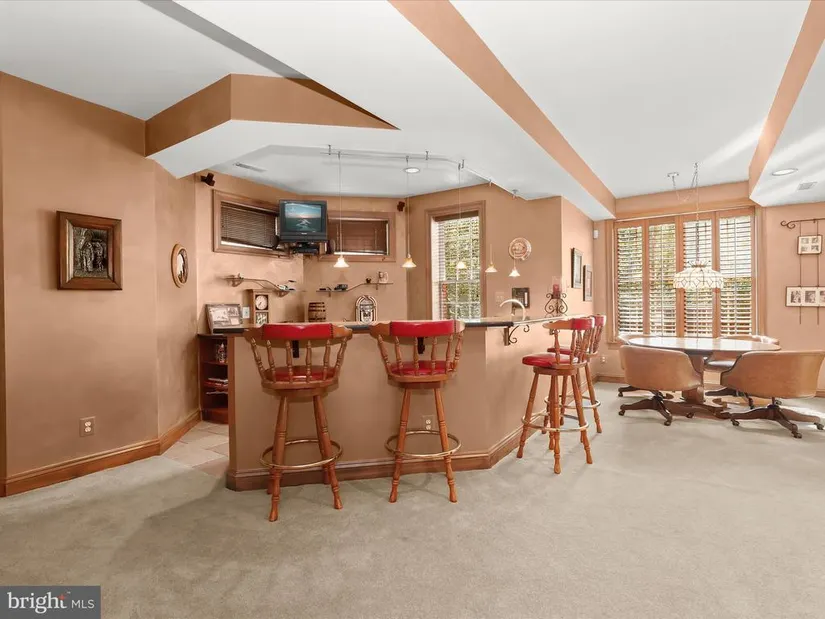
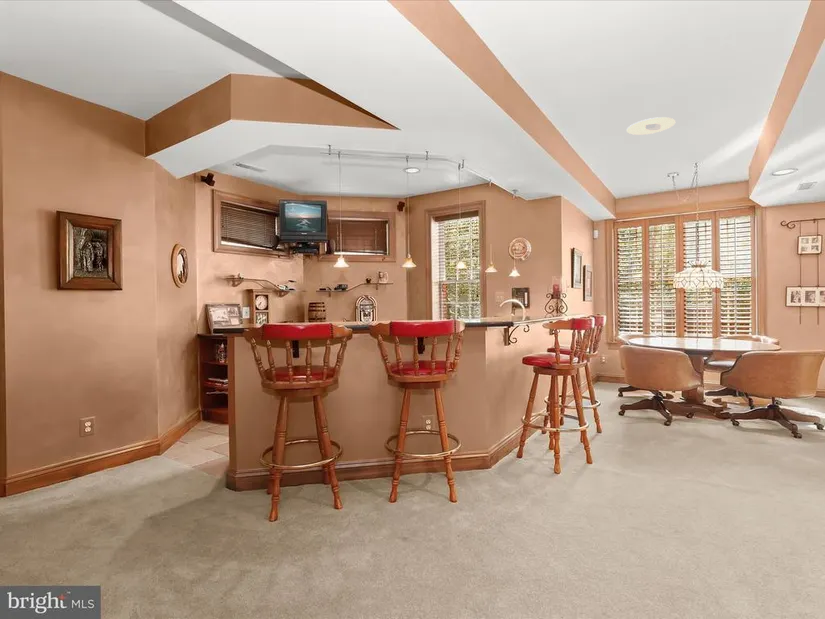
+ recessed light [626,116,677,136]
